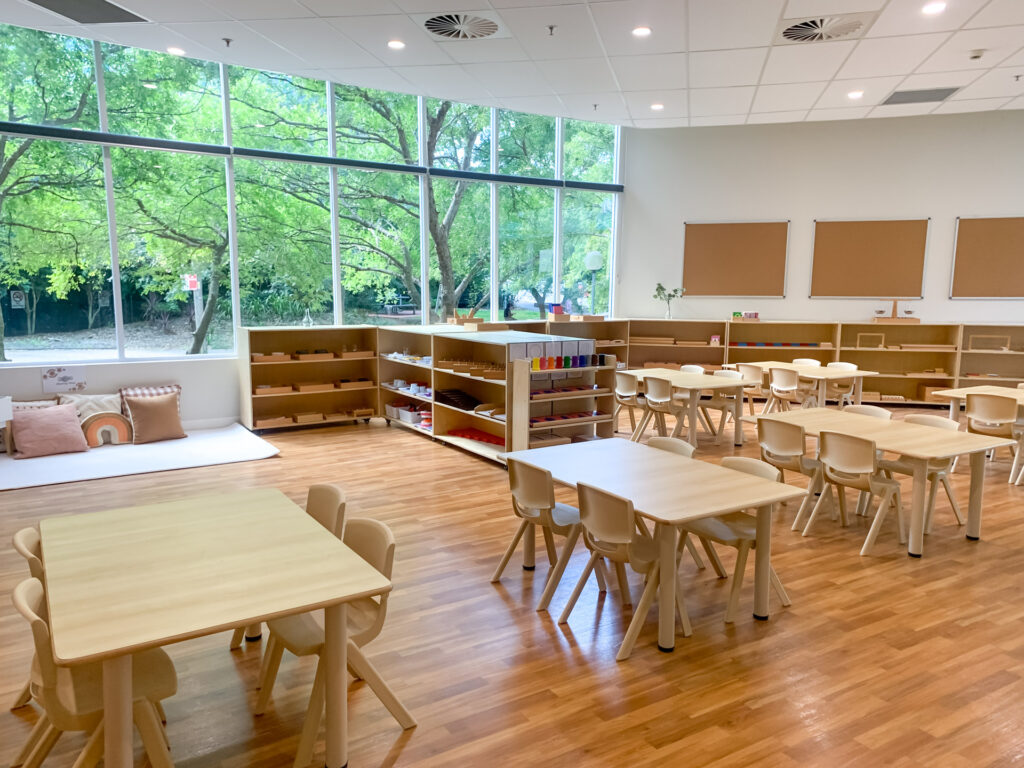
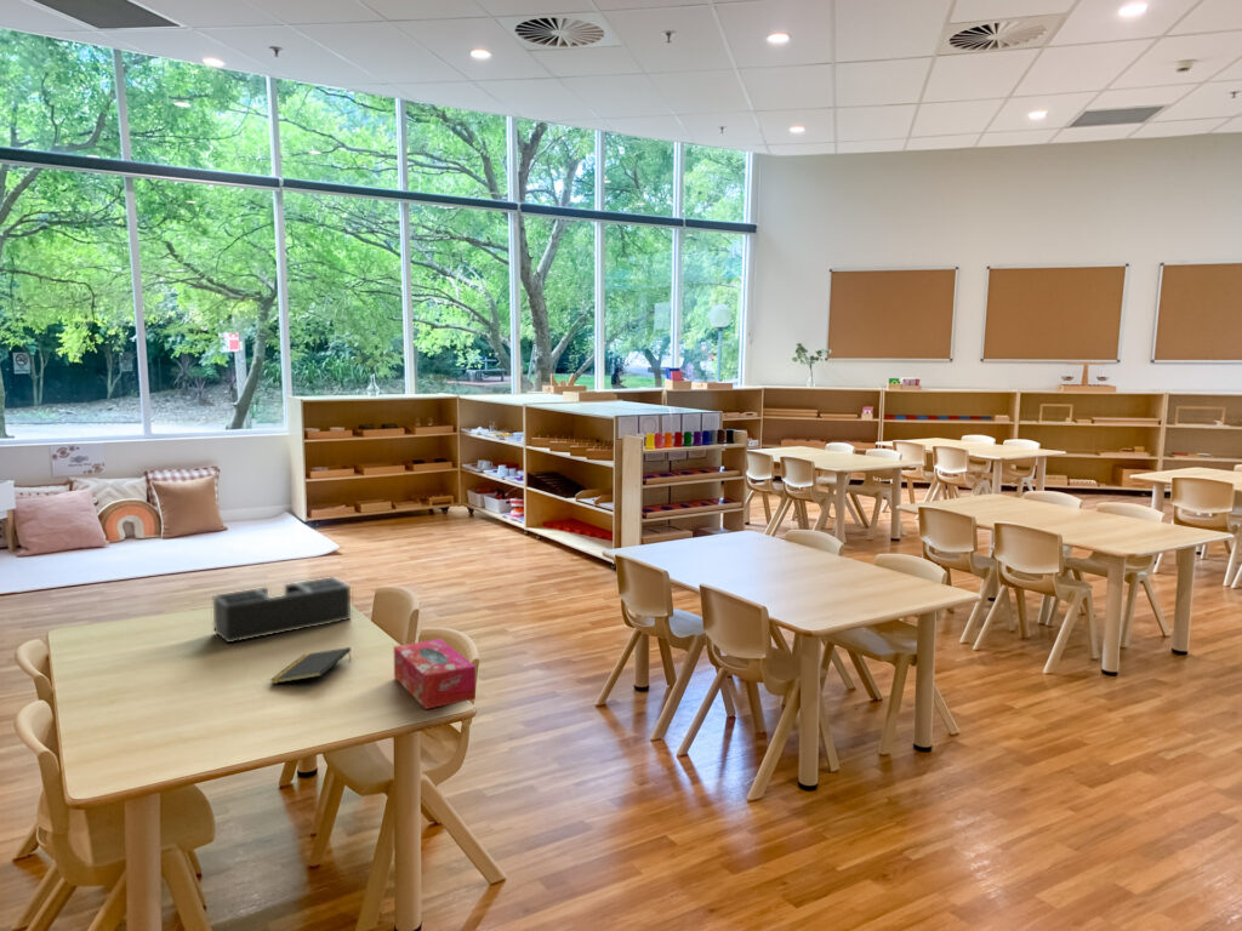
+ desk organizer [212,576,352,644]
+ notepad [269,646,352,685]
+ tissue box [393,638,477,710]
